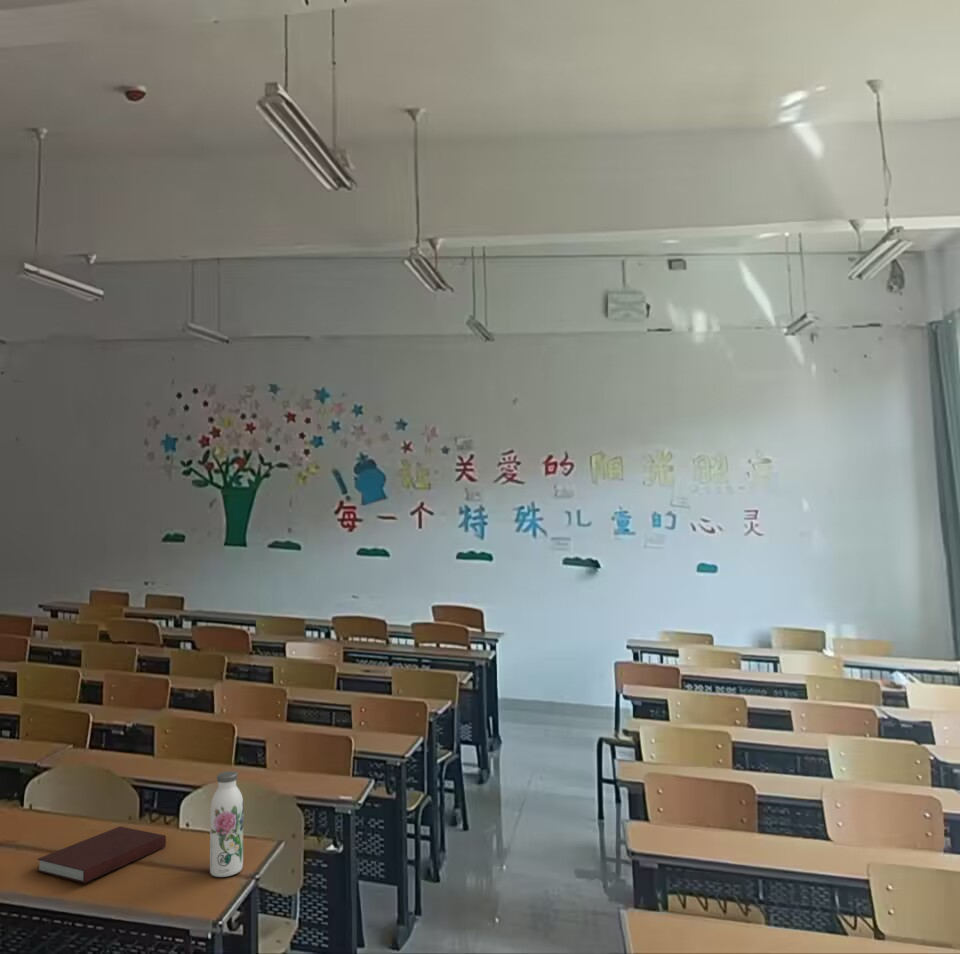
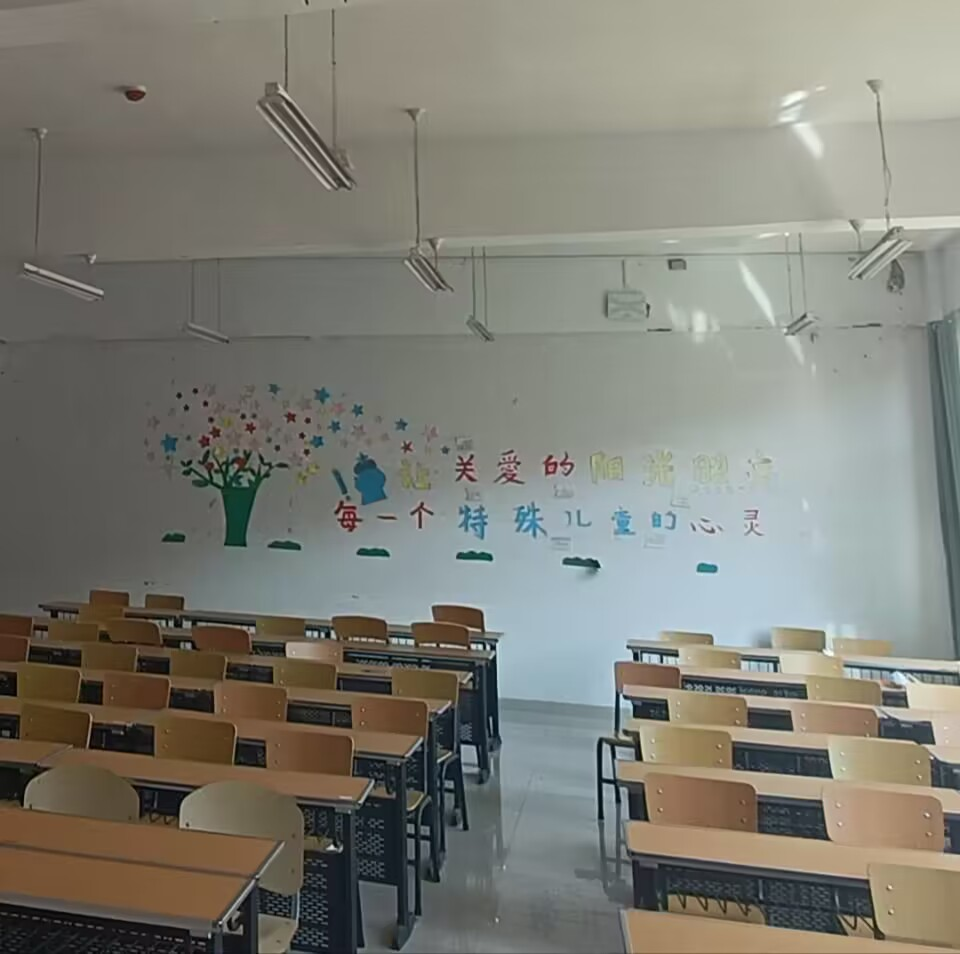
- water bottle [209,770,244,878]
- notebook [36,826,167,884]
